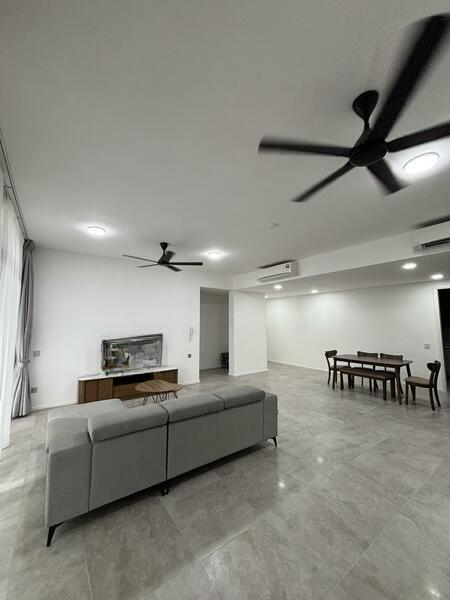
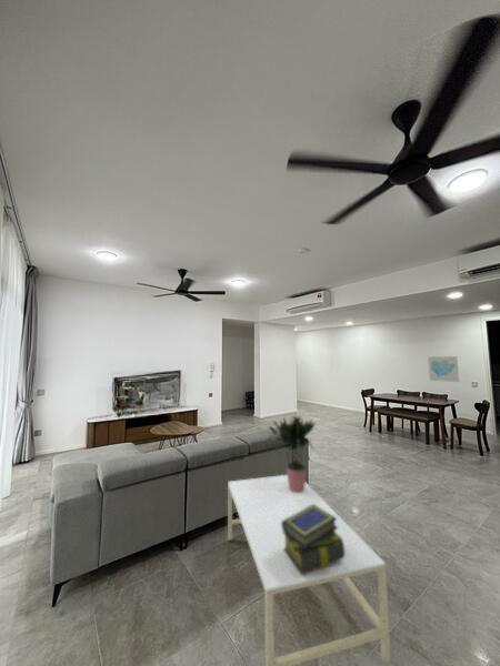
+ coffee table [227,474,391,666]
+ stack of books [281,505,344,574]
+ potted plant [268,413,317,493]
+ wall art [427,355,460,383]
